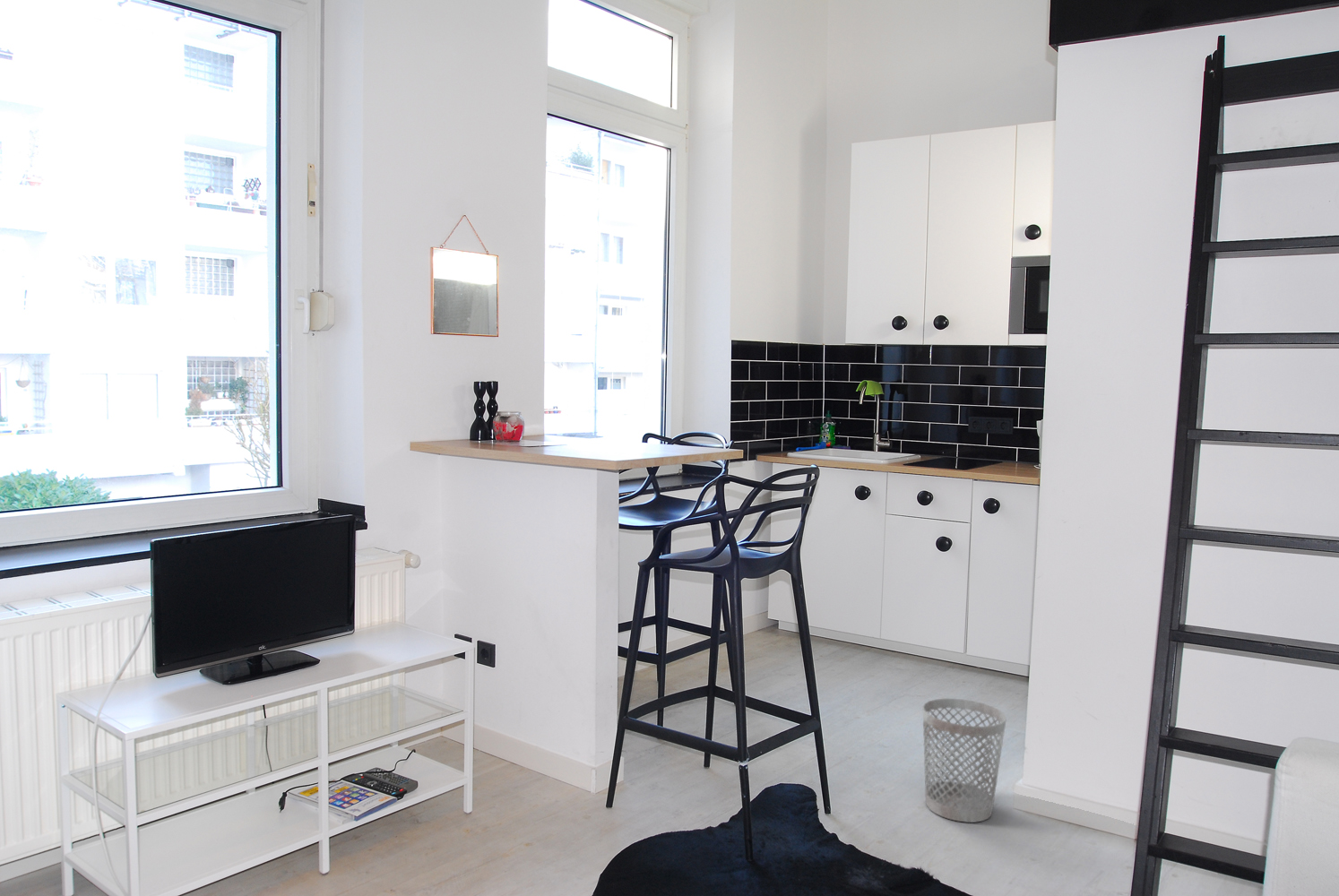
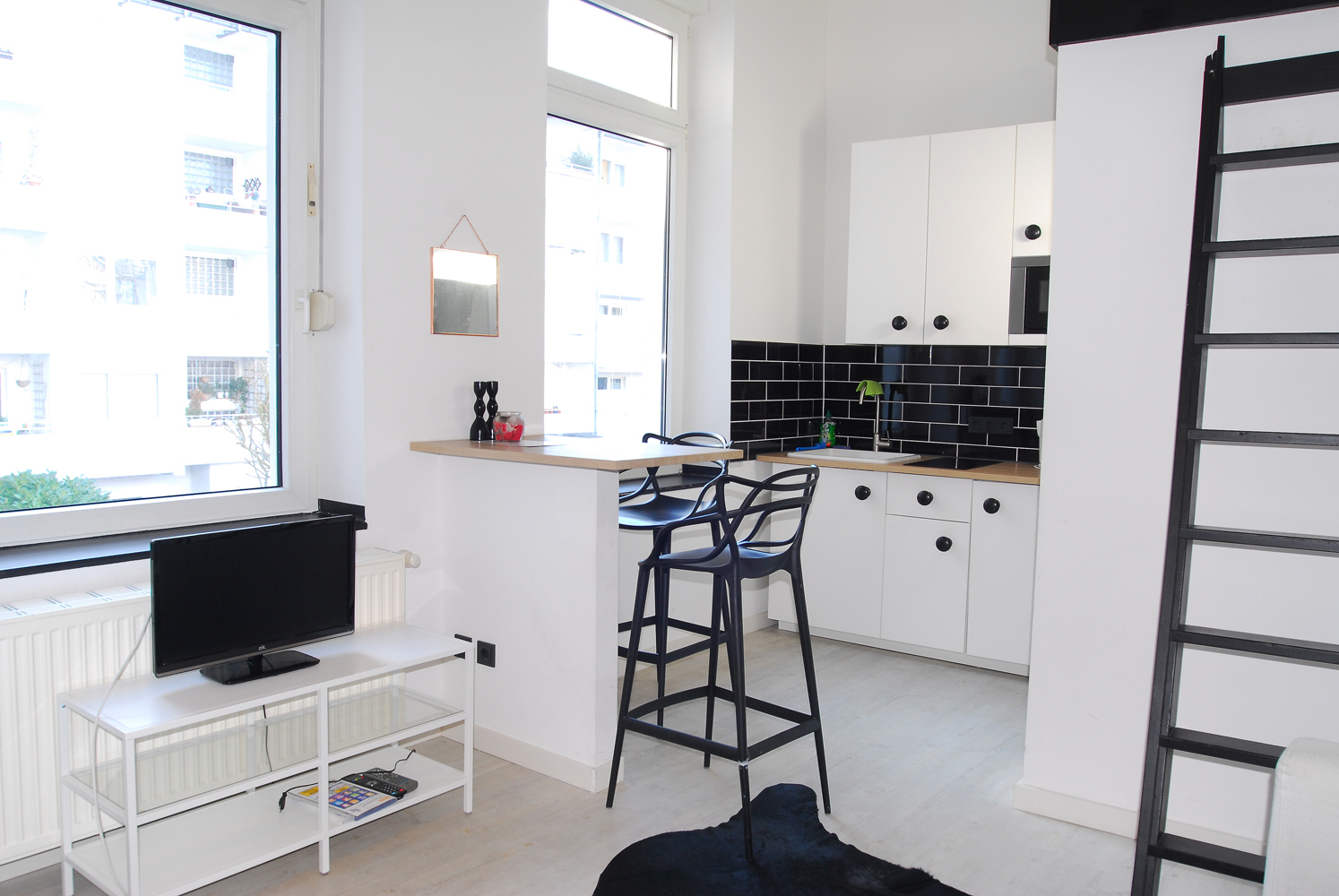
- wastebasket [921,698,1007,823]
